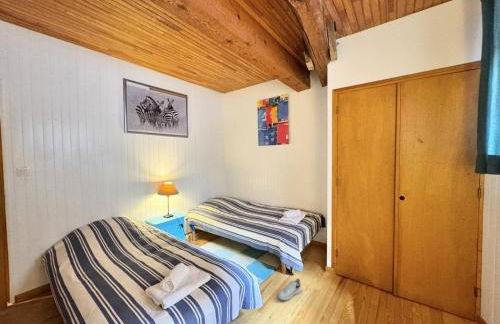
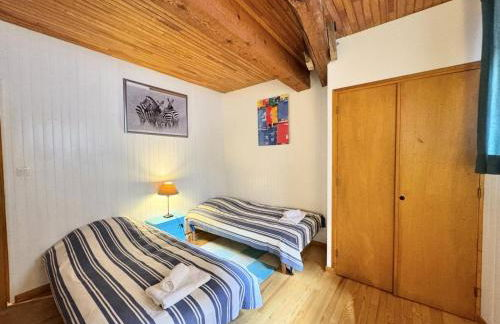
- shoe [277,277,303,302]
